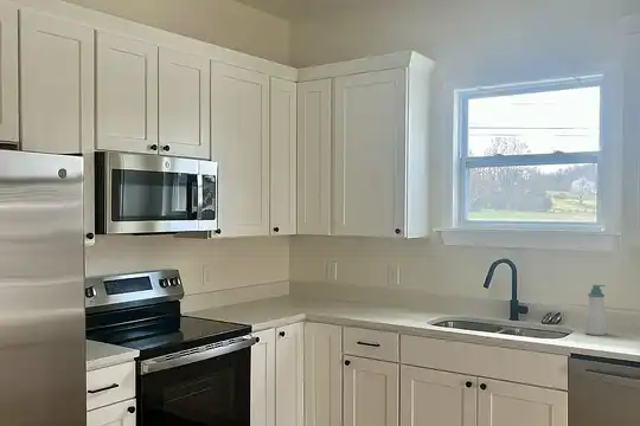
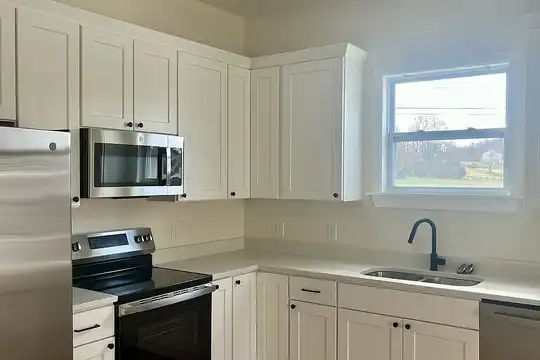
- soap bottle [583,284,608,336]
